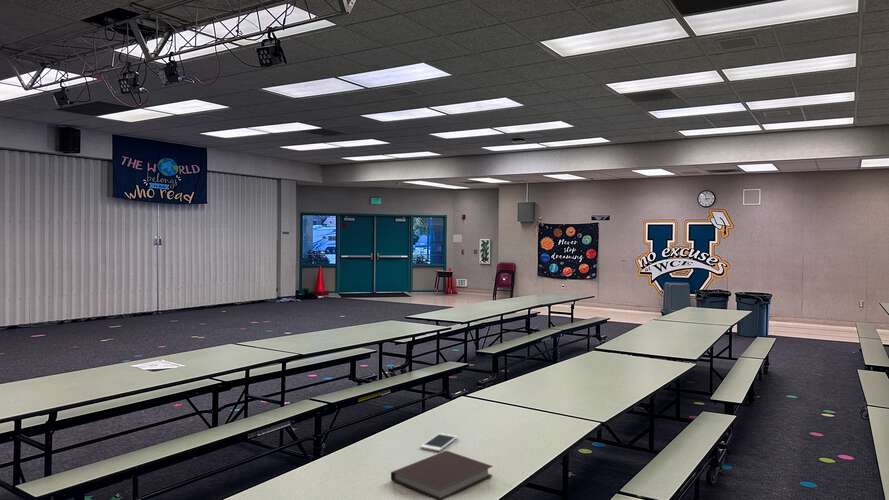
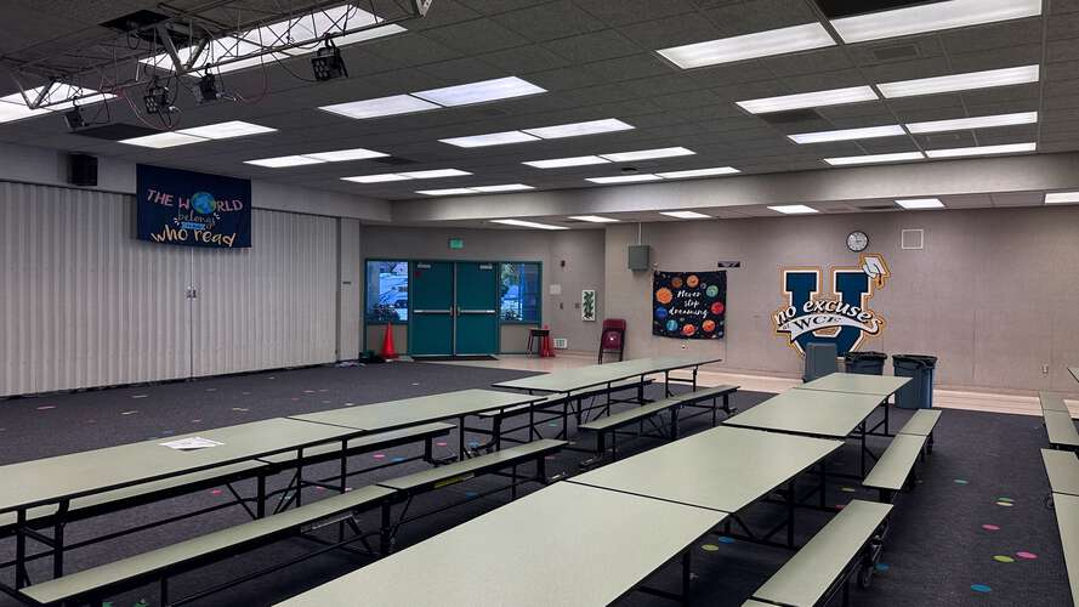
- cell phone [419,432,459,452]
- notebook [390,450,494,500]
